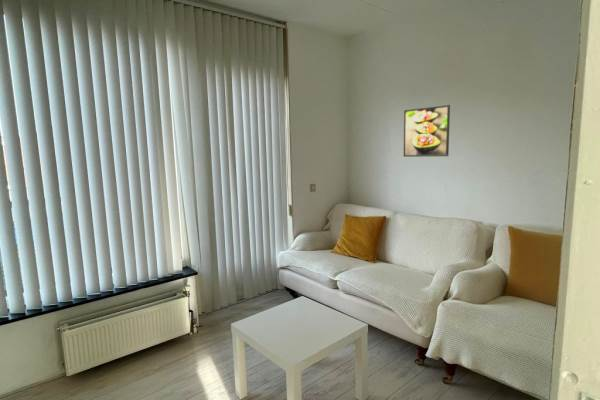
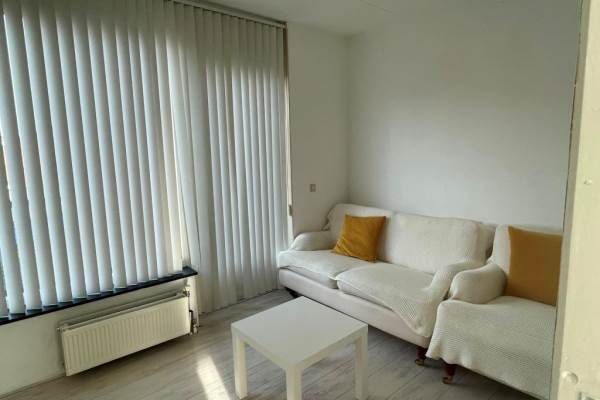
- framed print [403,104,451,158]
